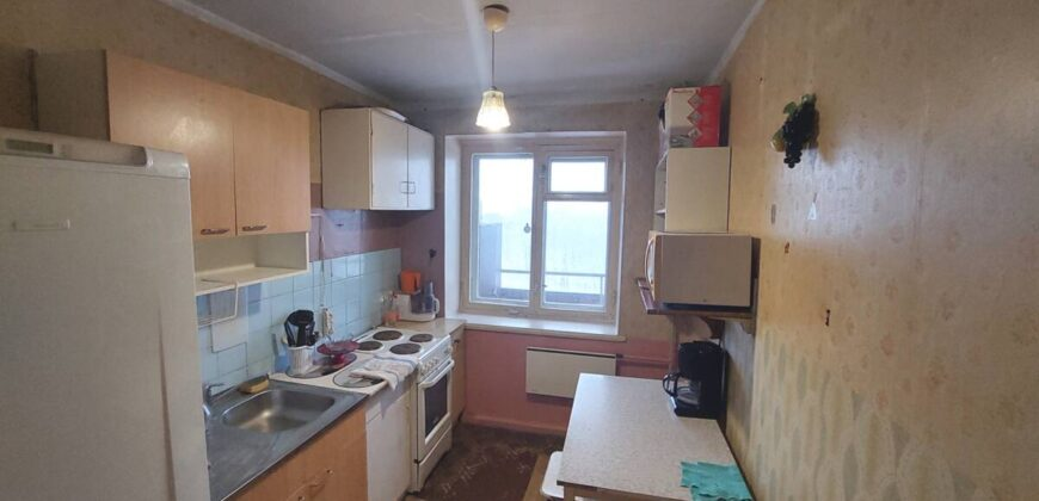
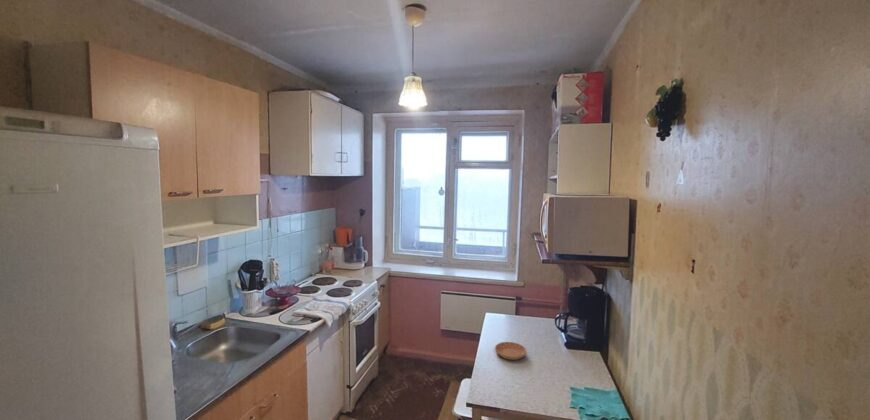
+ saucer [494,341,528,361]
